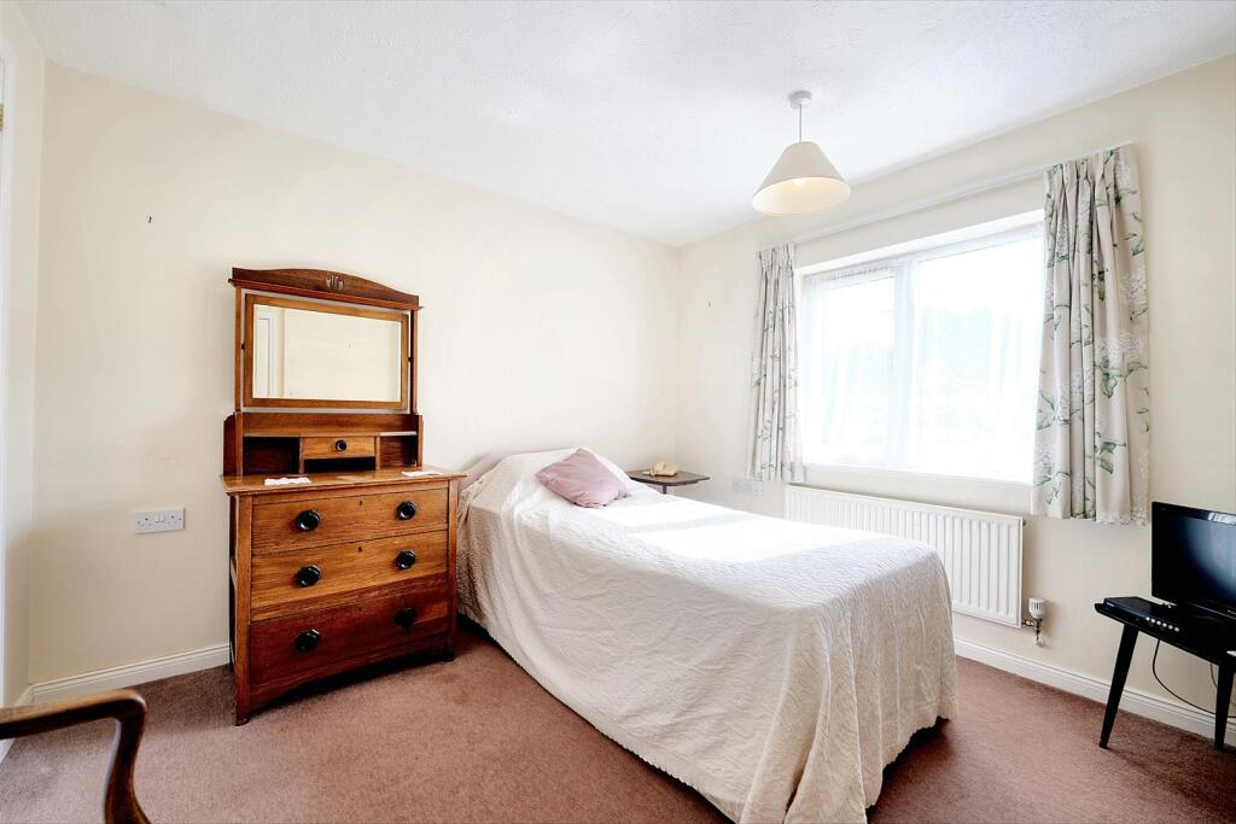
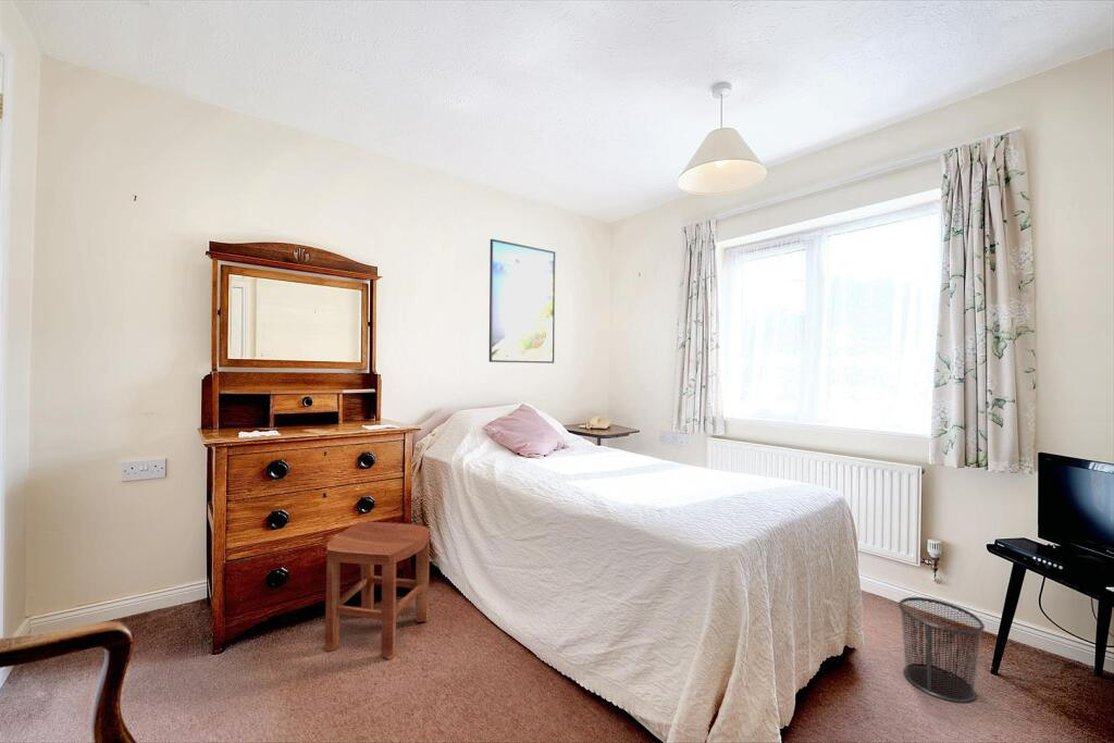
+ waste bin [898,596,986,704]
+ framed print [488,238,556,364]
+ stool [324,520,431,660]
